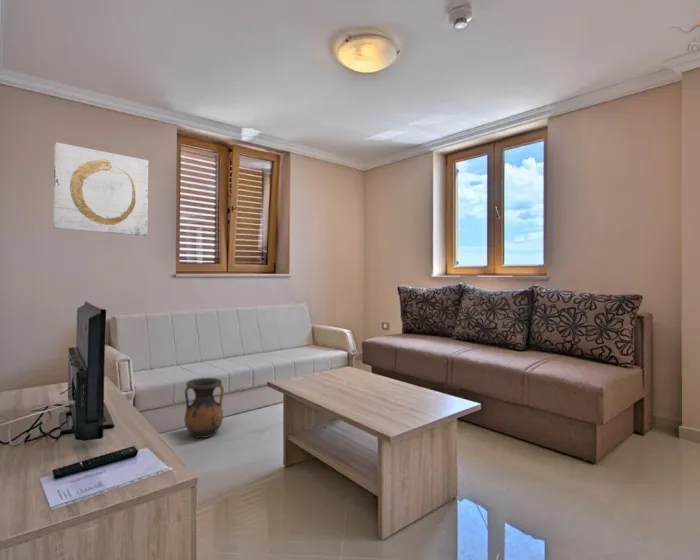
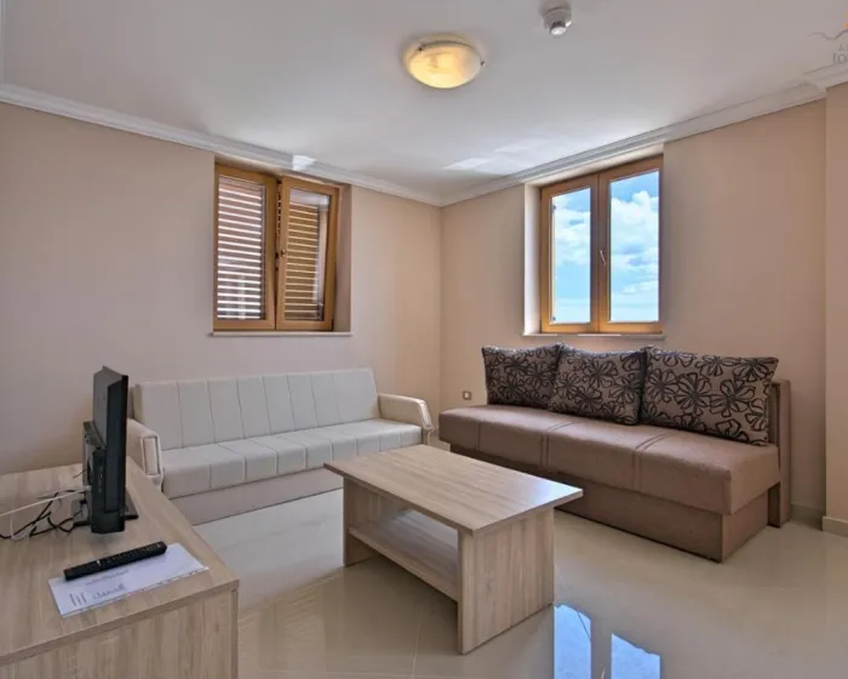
- vase [184,377,225,439]
- wall art [52,141,149,237]
